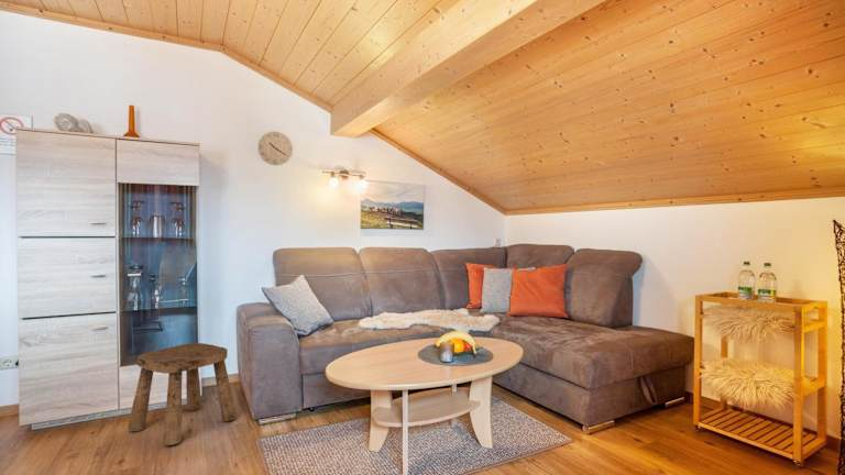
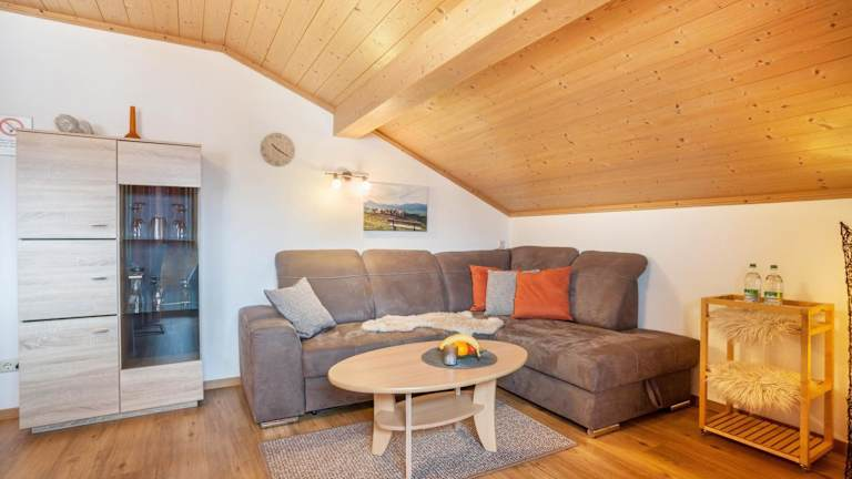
- stool [127,342,238,446]
